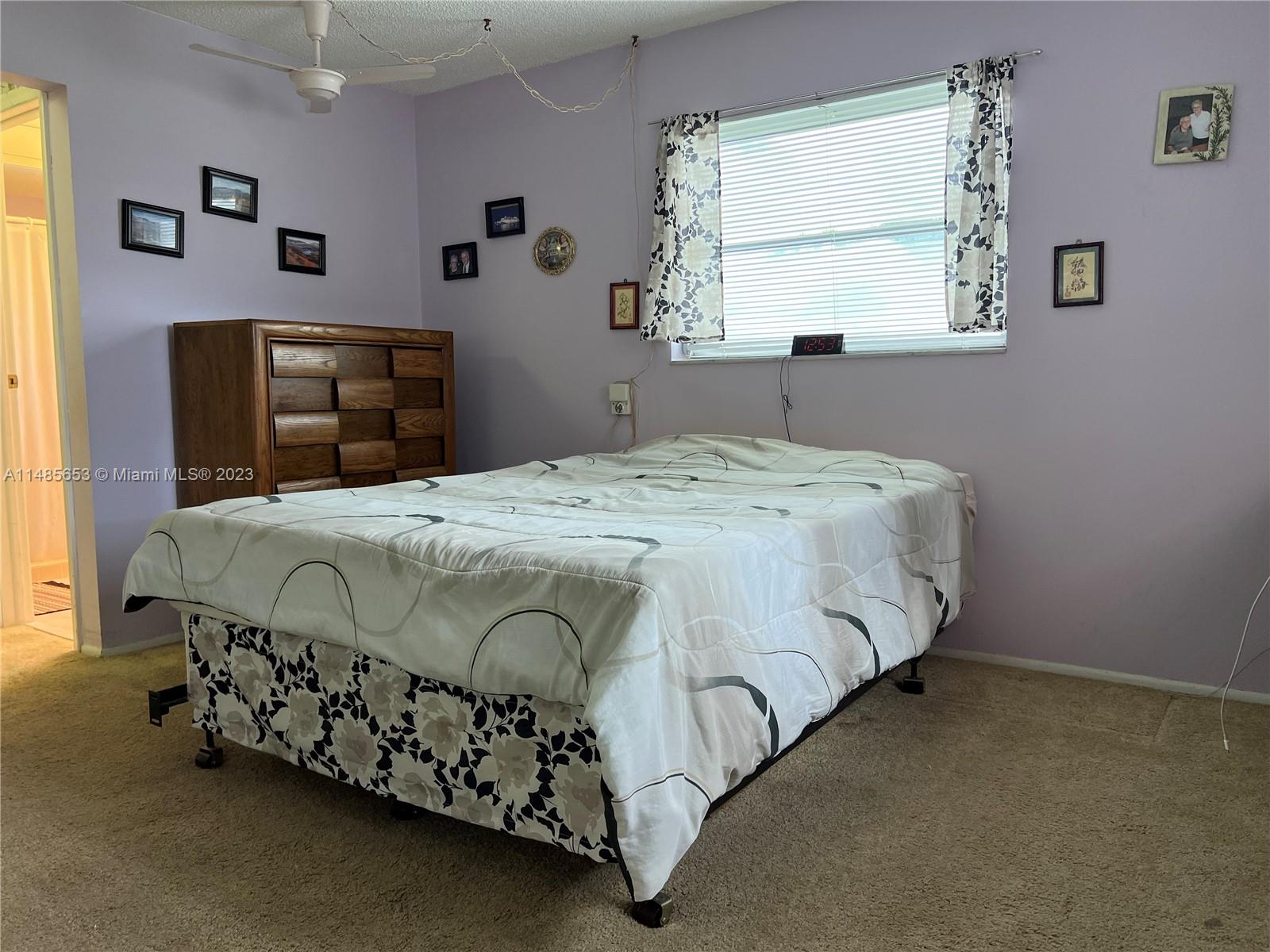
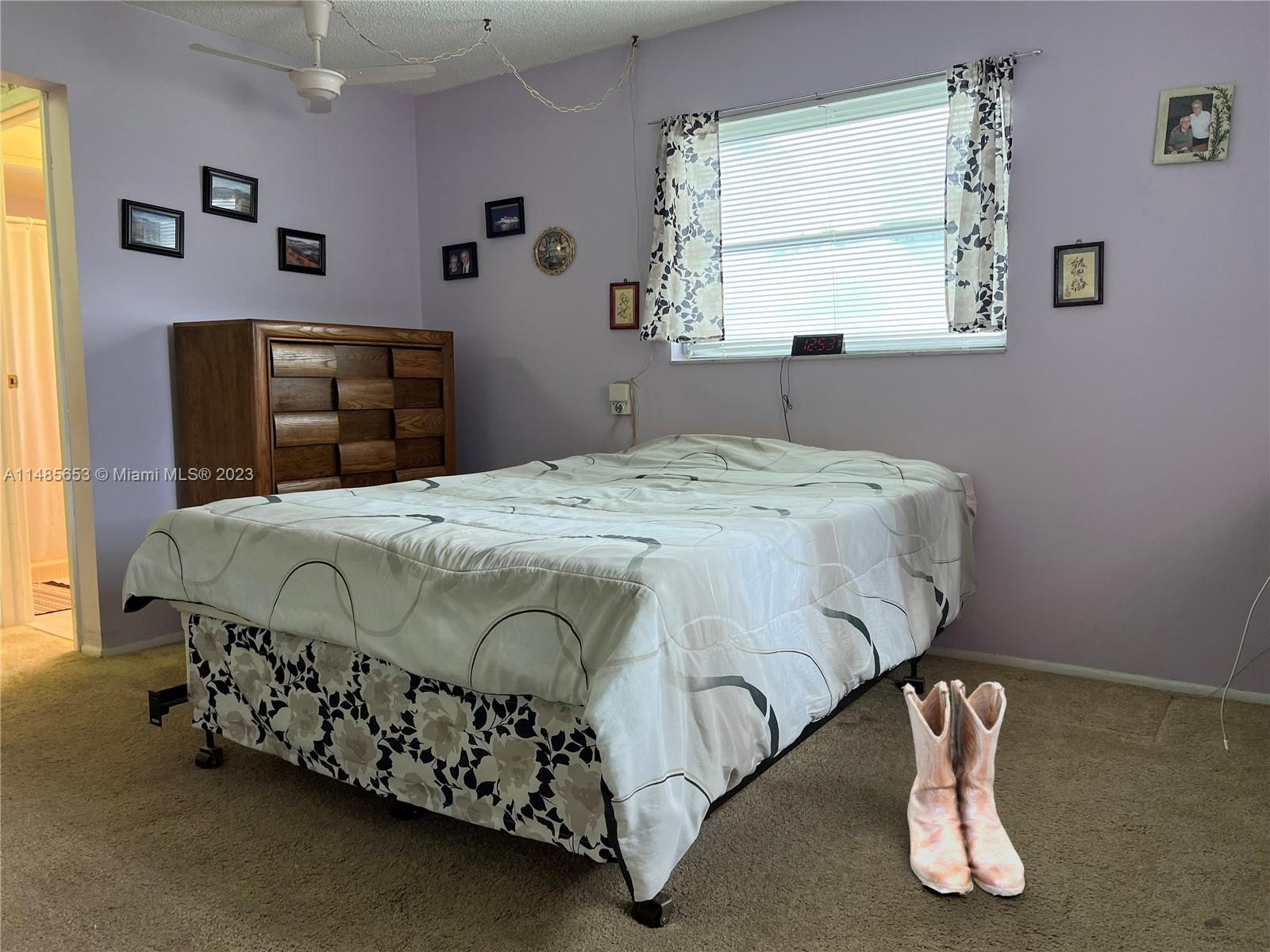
+ boots [901,679,1026,896]
